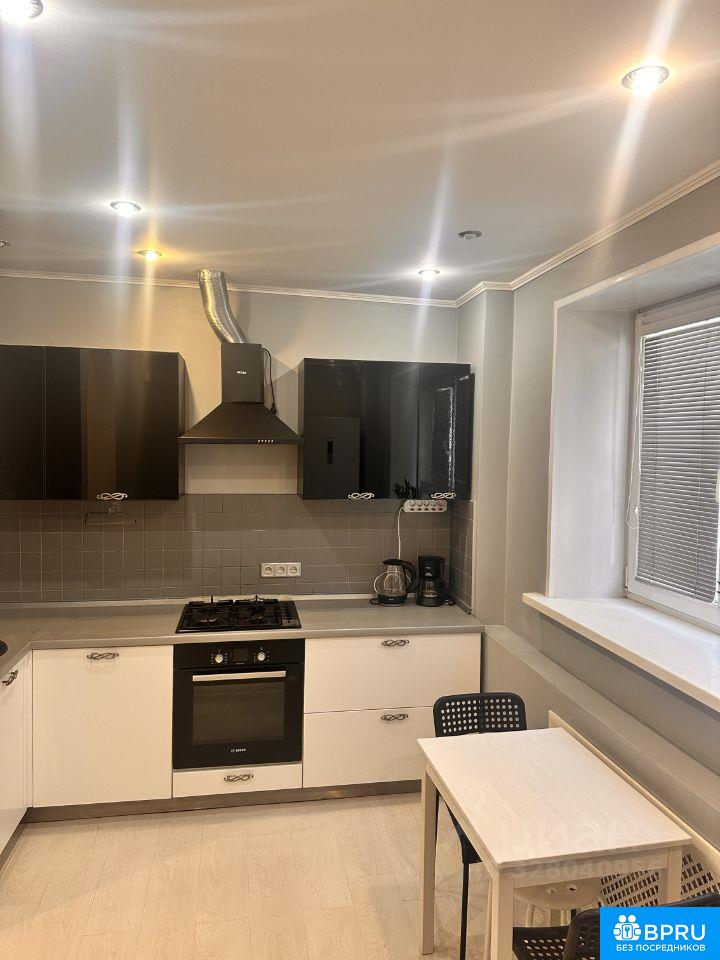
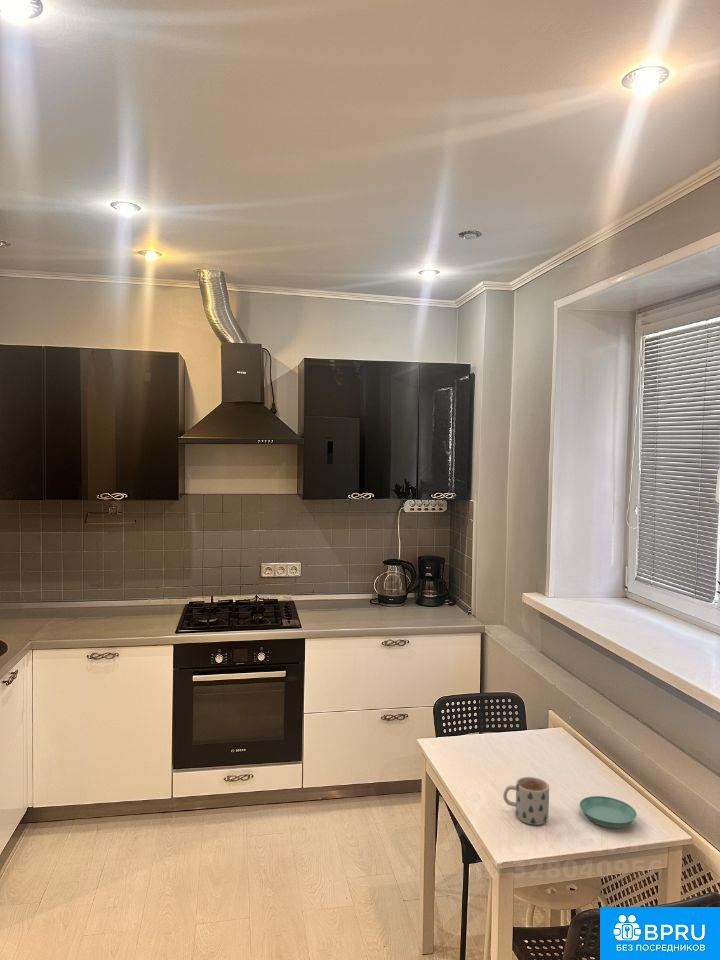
+ saucer [579,795,638,829]
+ mug [502,776,550,826]
